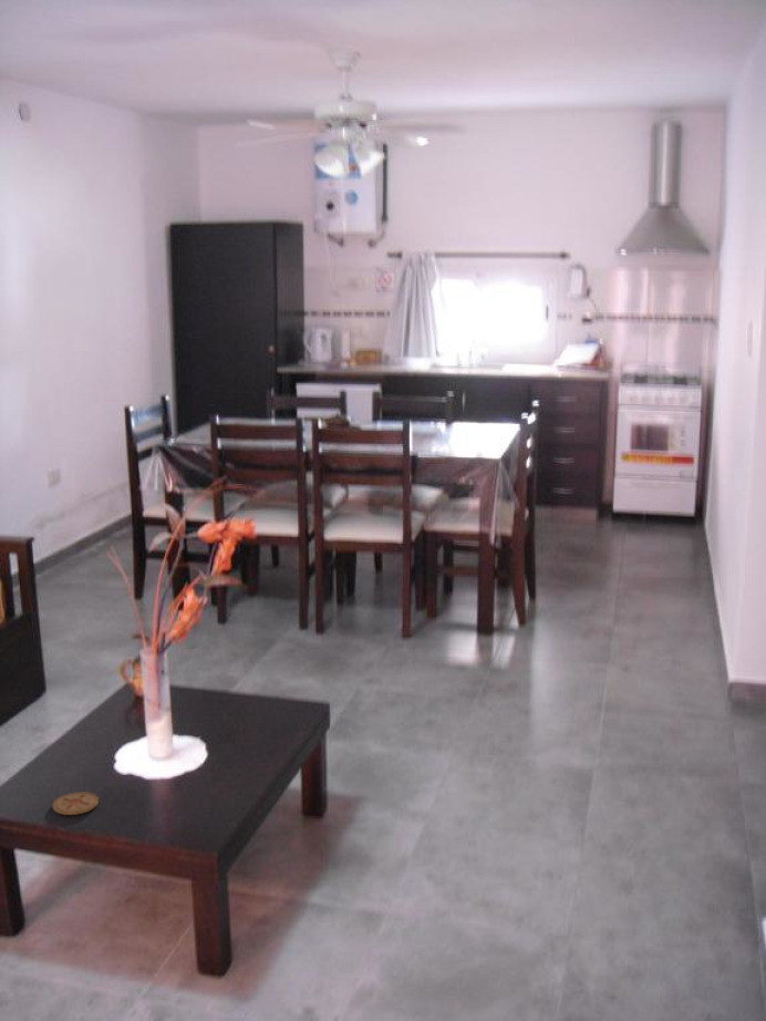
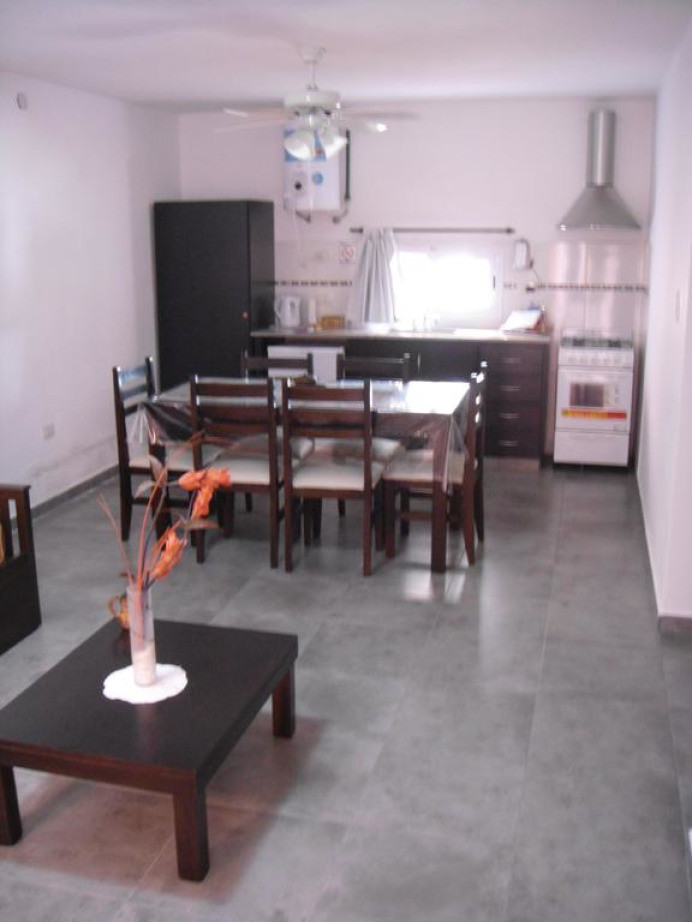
- coaster [52,791,100,816]
